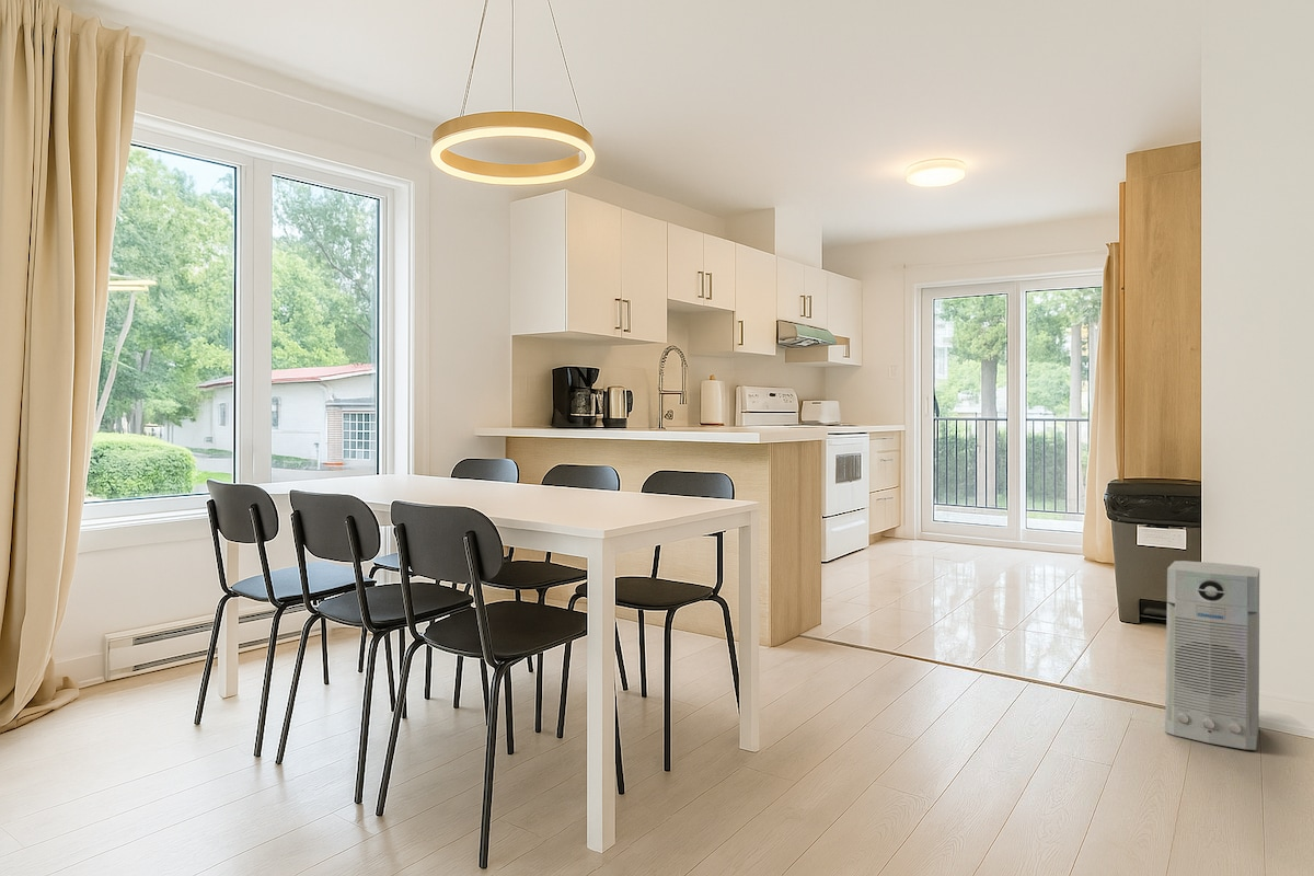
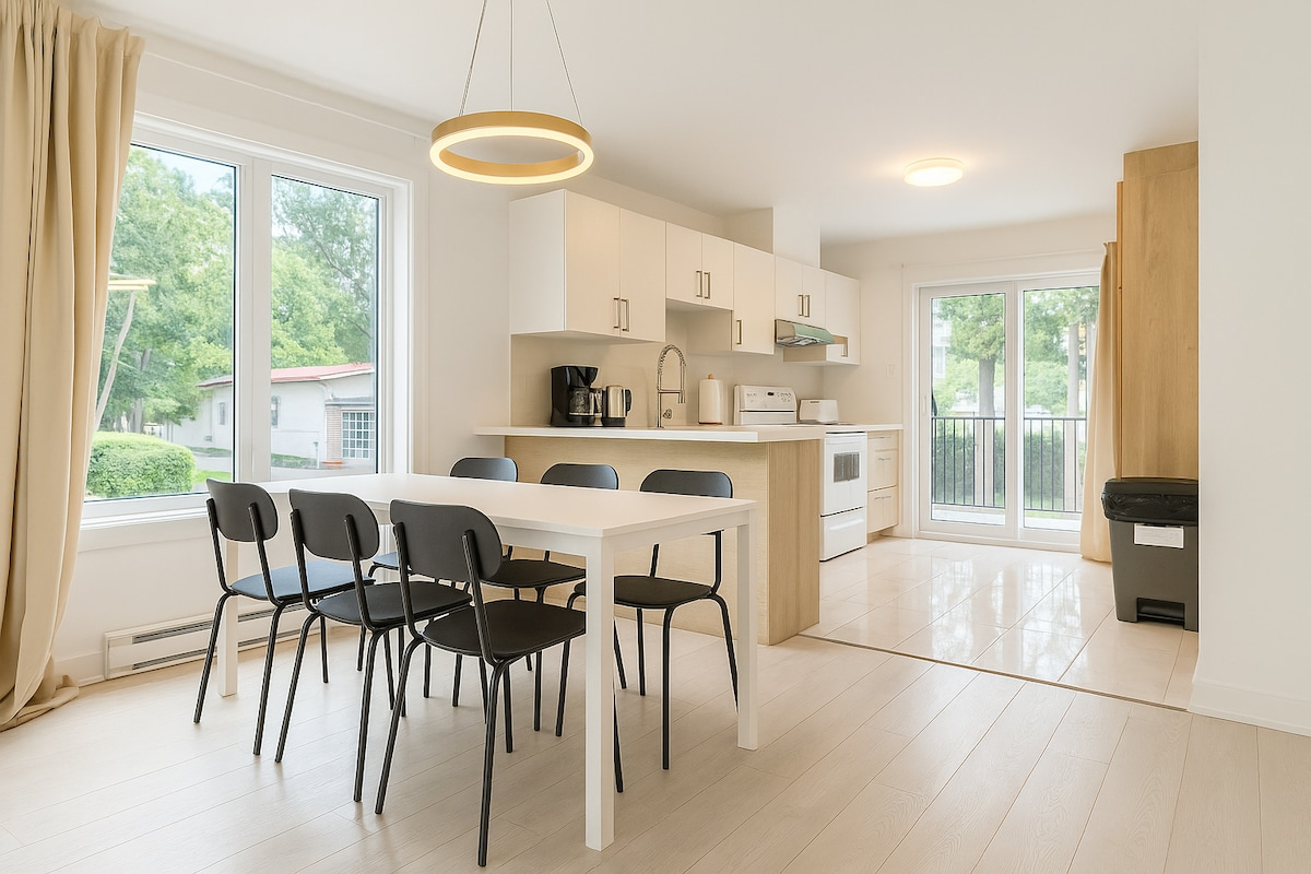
- air purifier [1164,560,1260,751]
